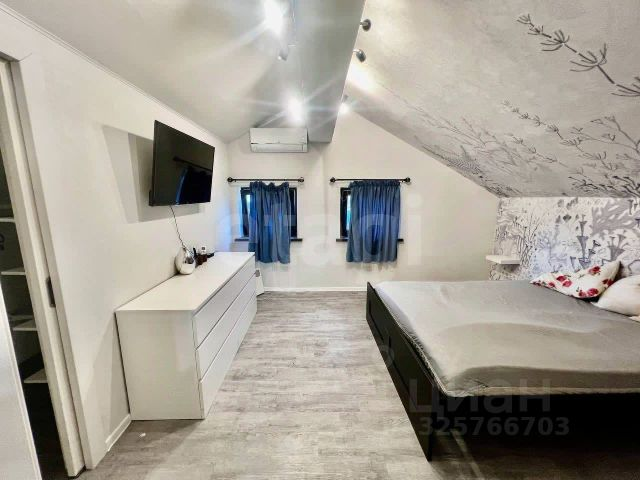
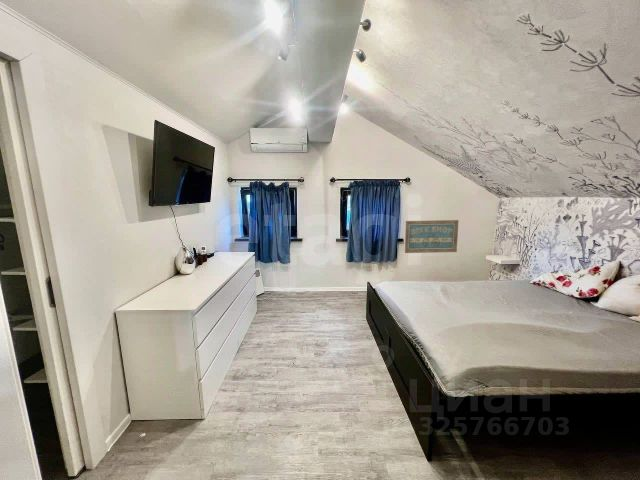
+ wall art [404,219,460,254]
